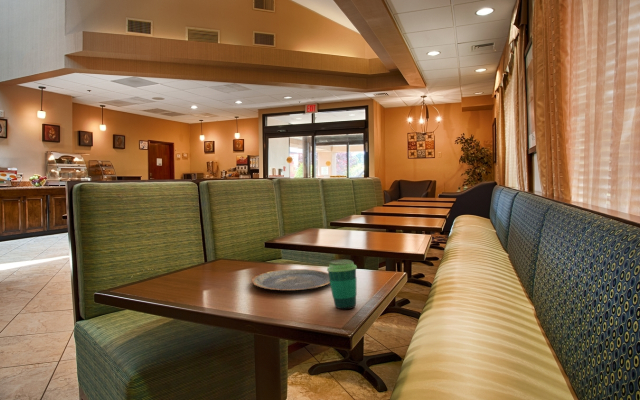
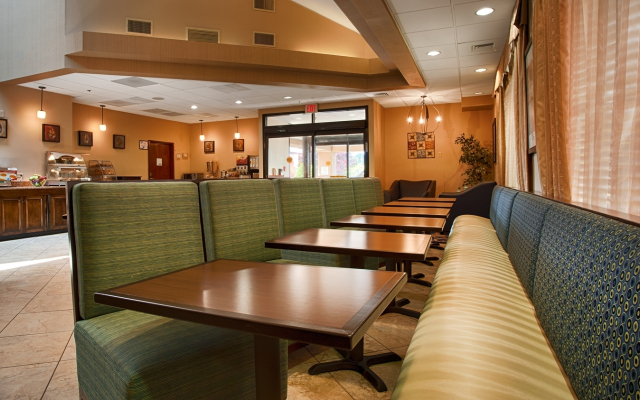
- plate [251,268,330,292]
- cup [326,259,358,310]
